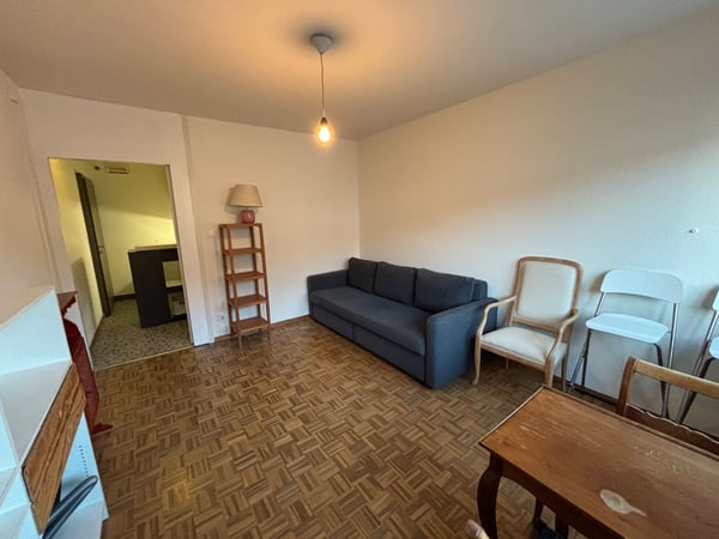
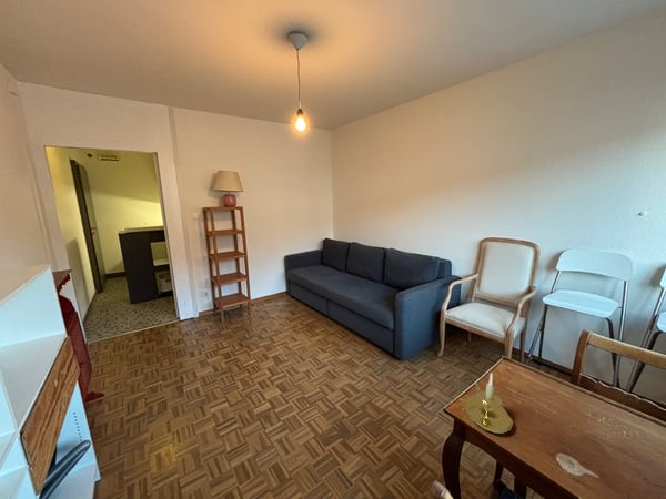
+ candle holder [464,371,514,435]
